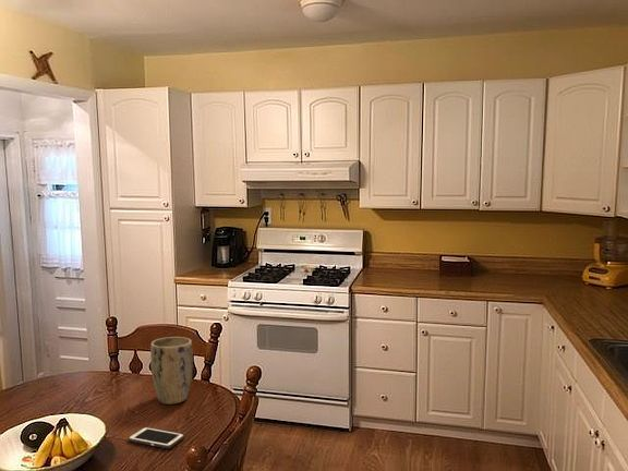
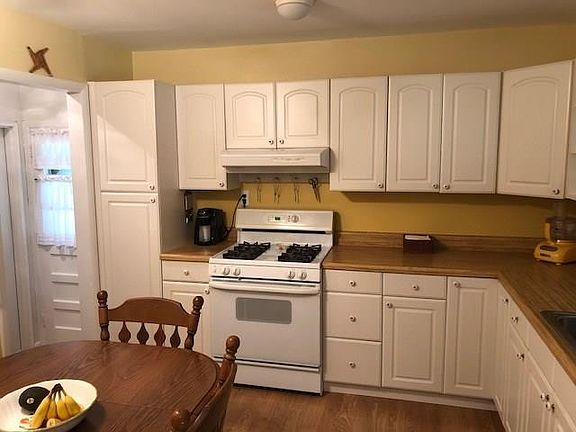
- plant pot [149,336,194,406]
- cell phone [128,426,185,449]
